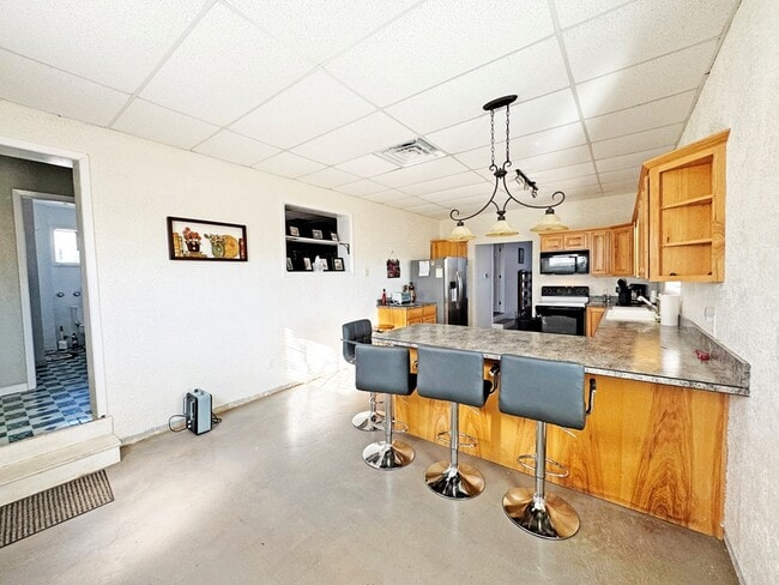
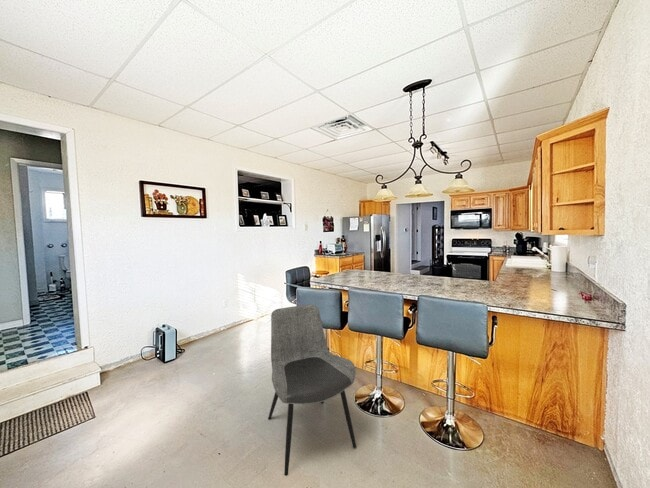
+ dining chair [267,304,357,477]
